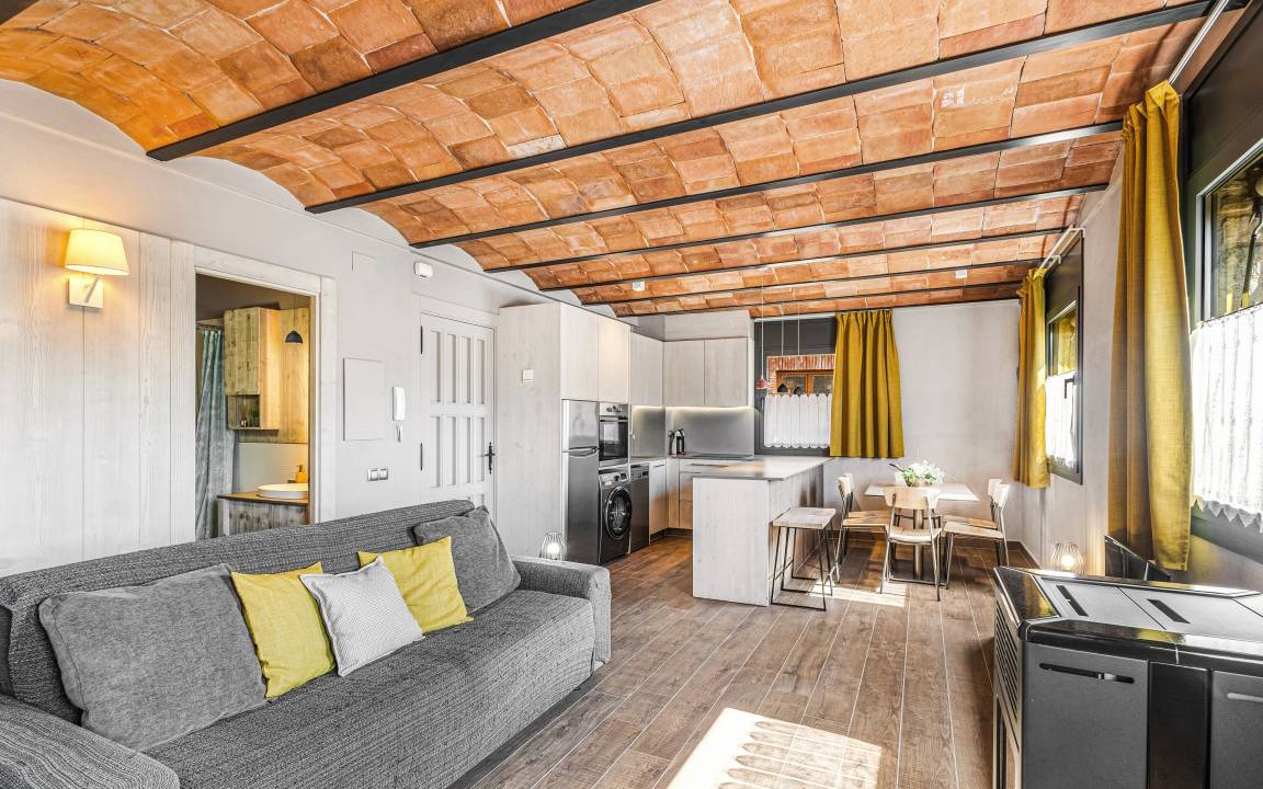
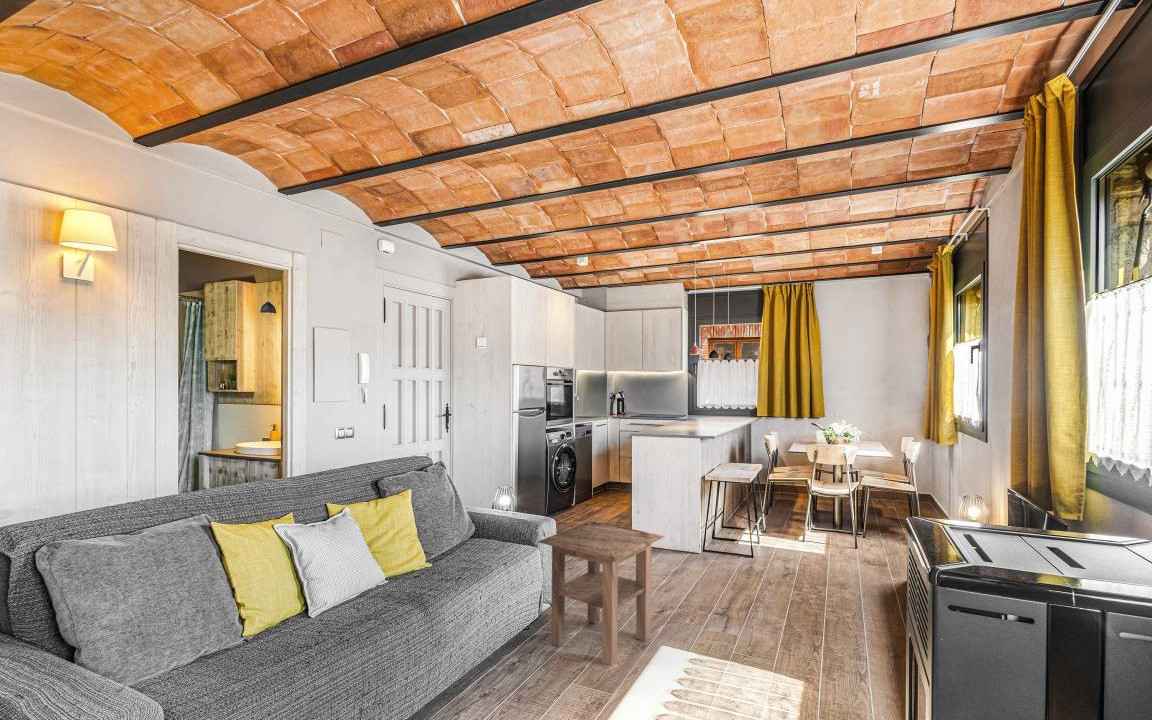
+ side table [537,520,665,667]
